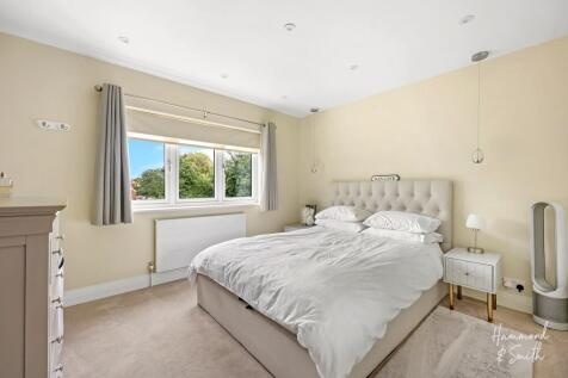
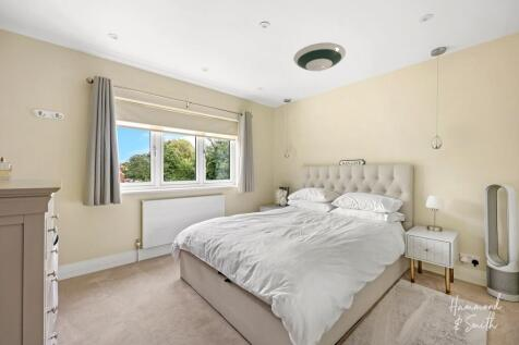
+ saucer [292,41,347,72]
